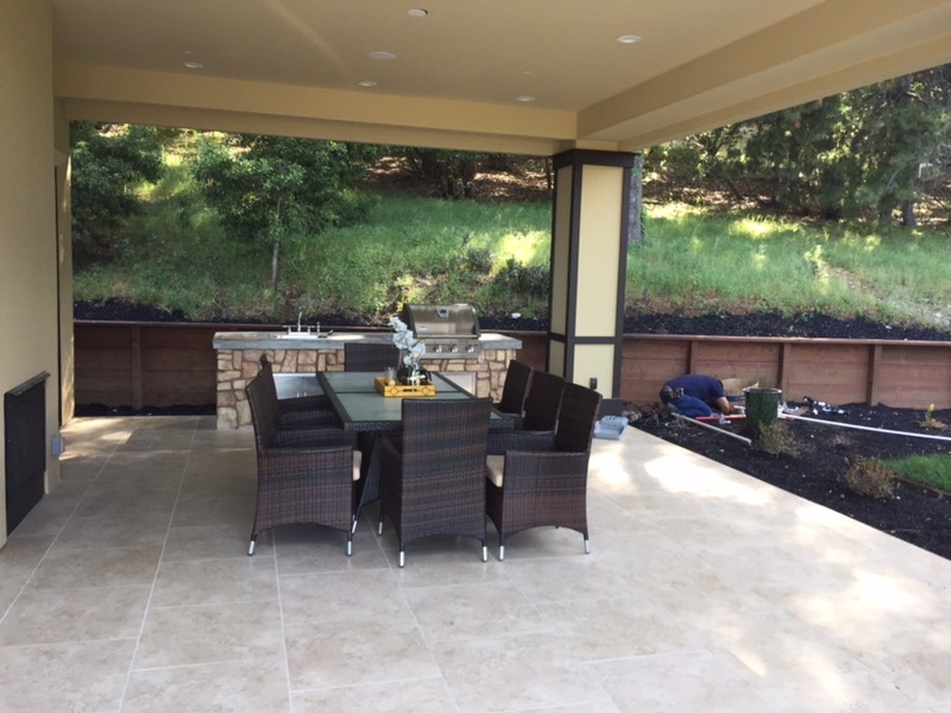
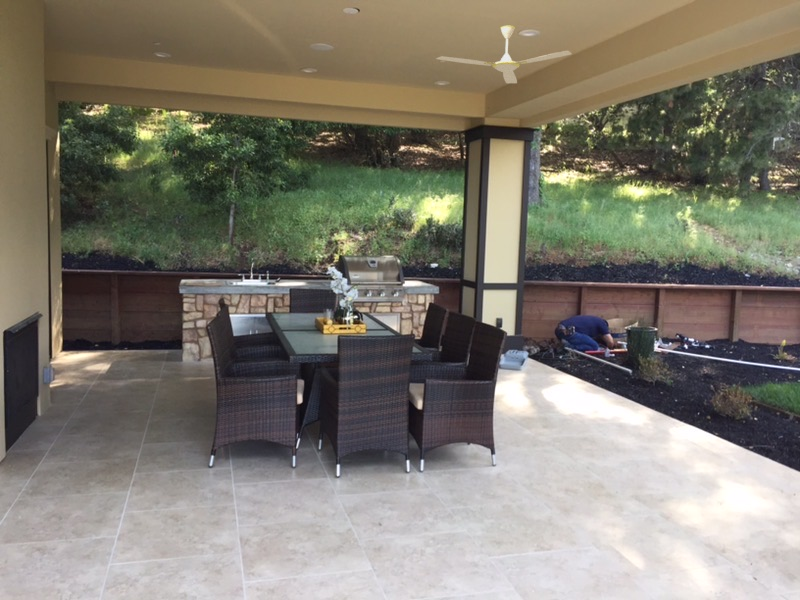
+ ceiling fan [435,25,573,84]
